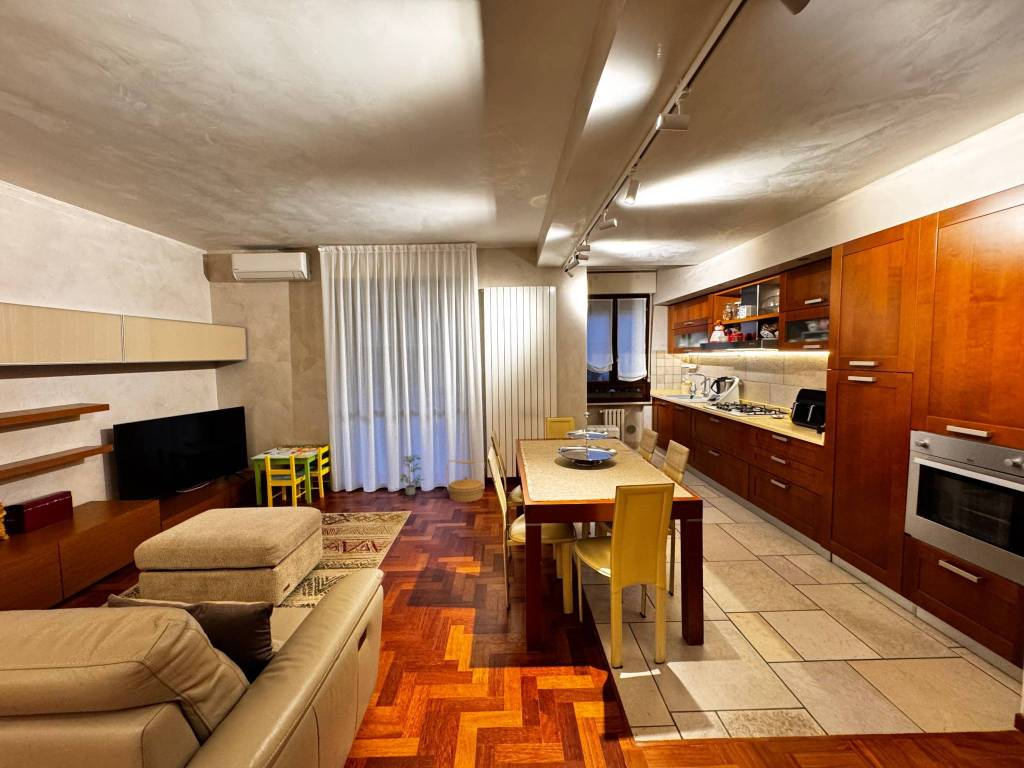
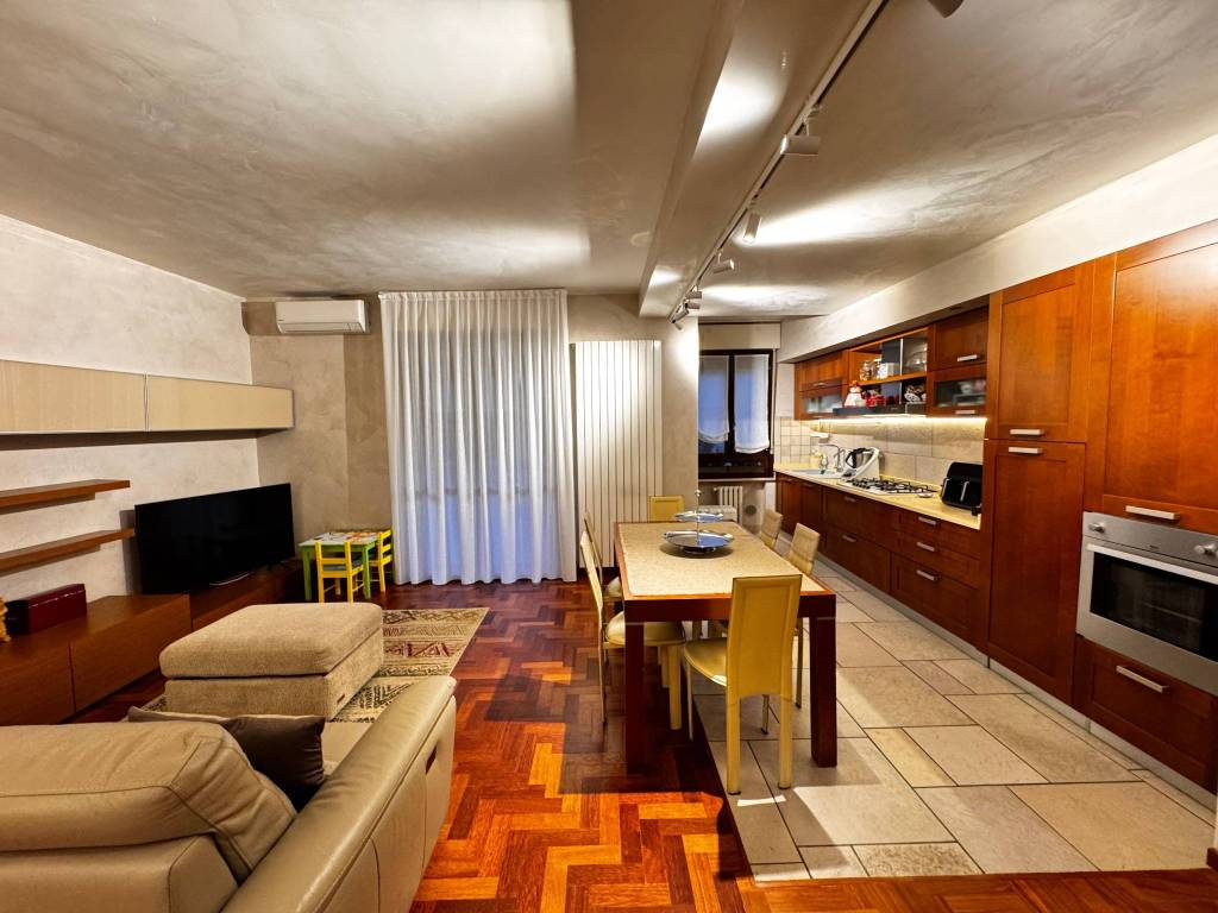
- potted plant [399,453,425,496]
- woven basket [446,459,486,503]
